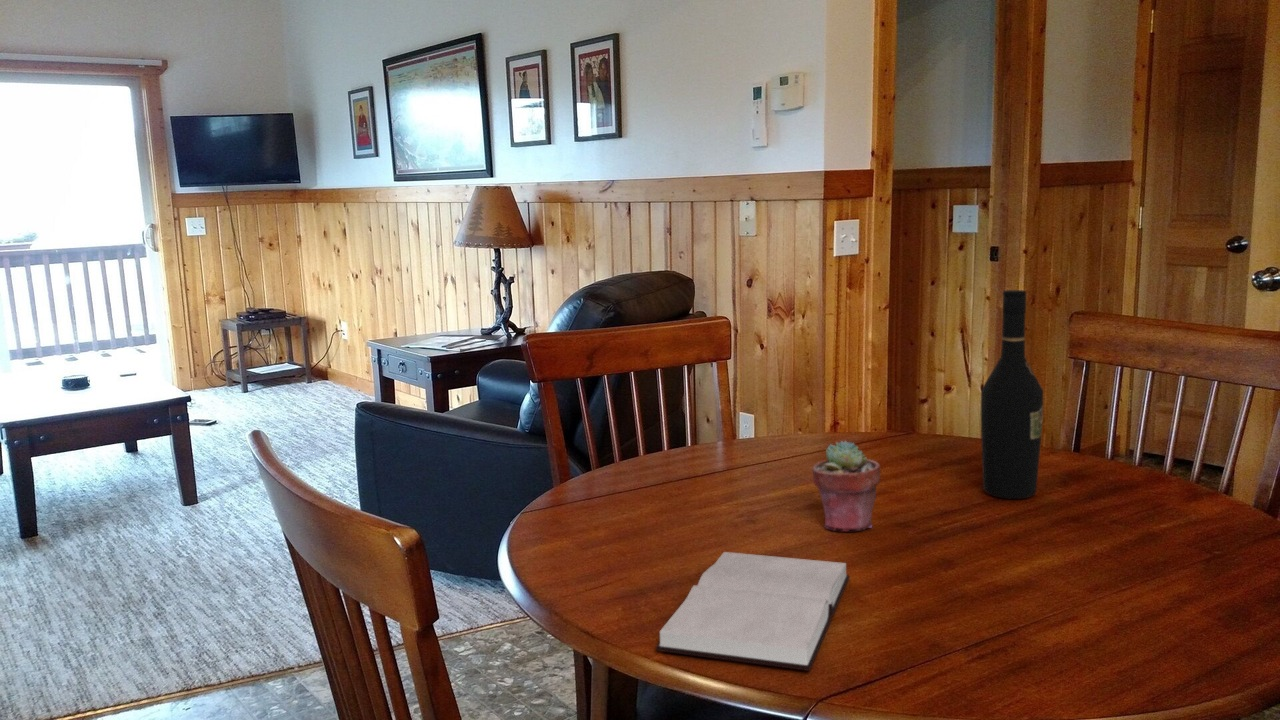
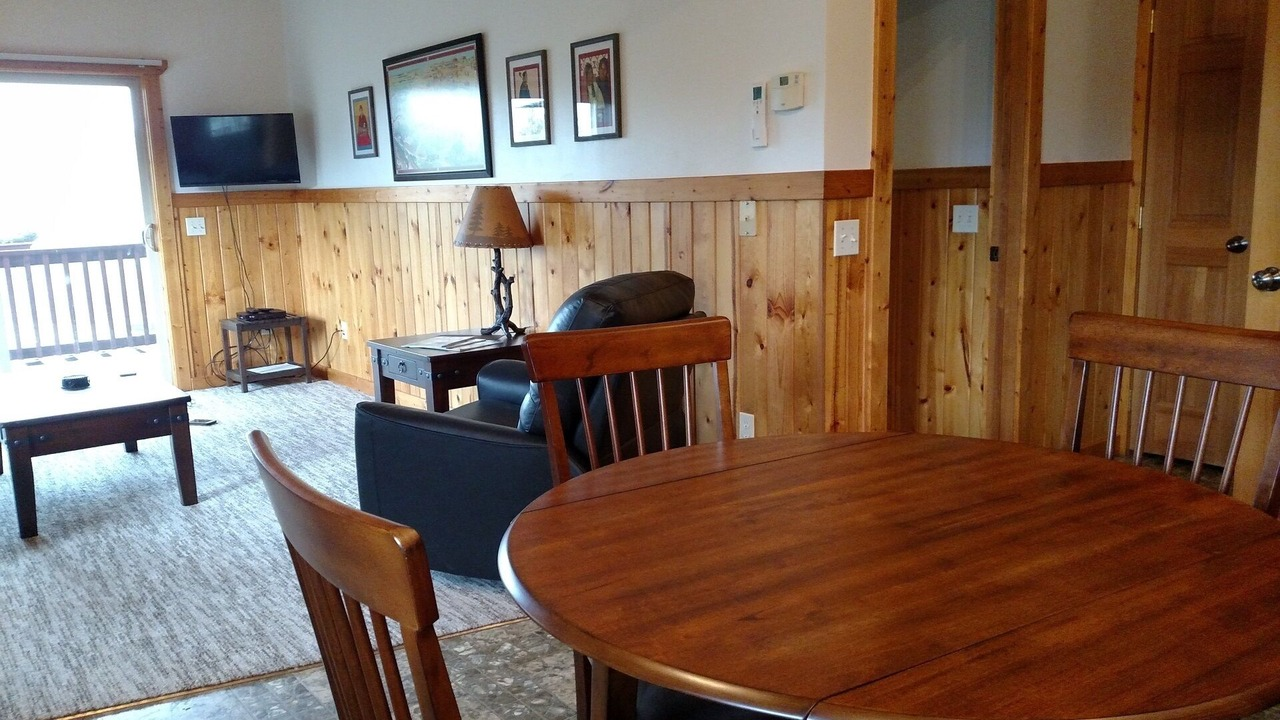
- hardback book [655,551,851,672]
- potted succulent [811,439,882,532]
- wine bottle [980,289,1044,500]
